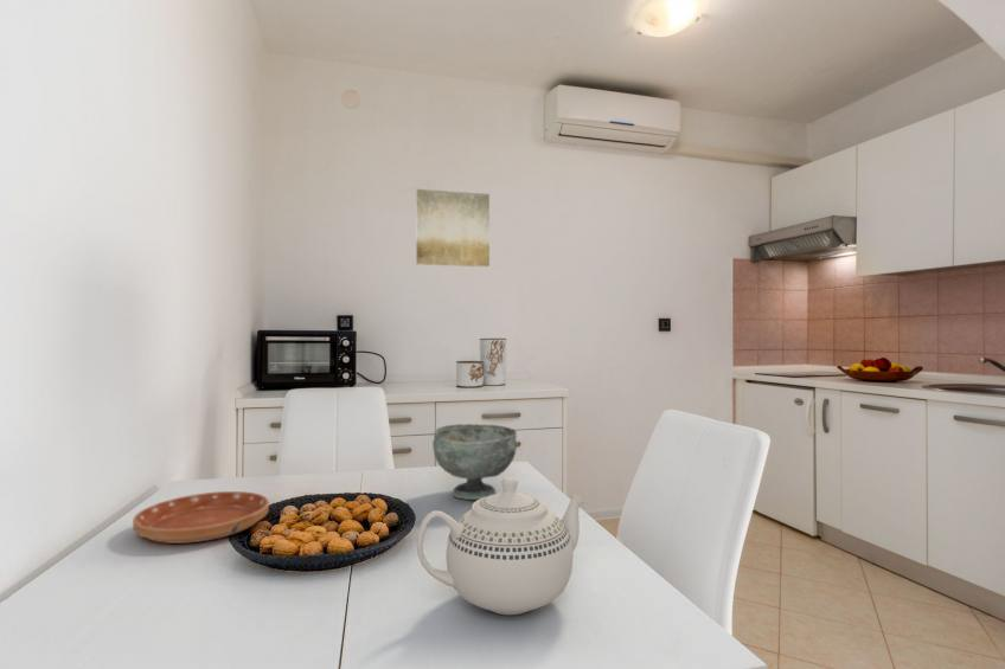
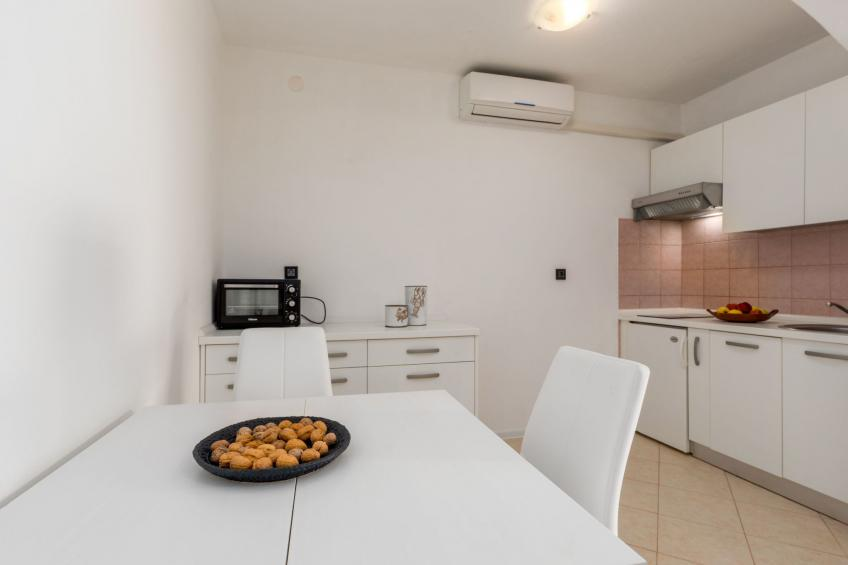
- wall art [415,188,491,268]
- saucer [132,490,270,545]
- teapot [416,476,585,616]
- bowl [431,423,518,501]
